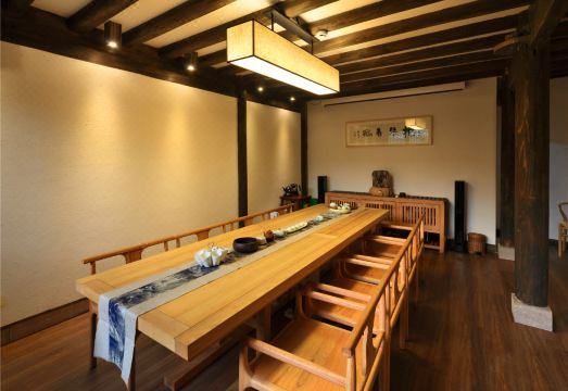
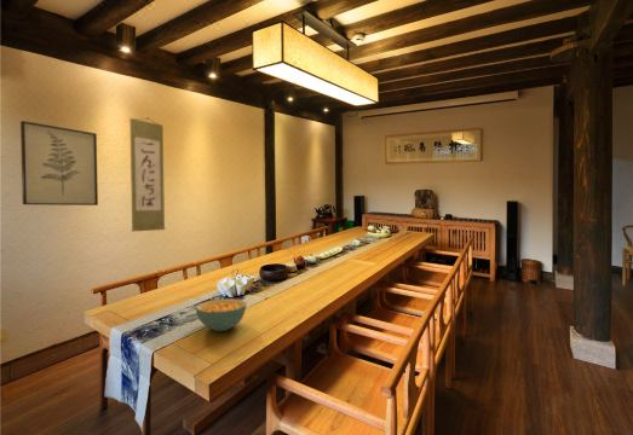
+ wall art [19,120,99,207]
+ cereal bowl [195,297,248,332]
+ wall scroll [130,117,167,233]
